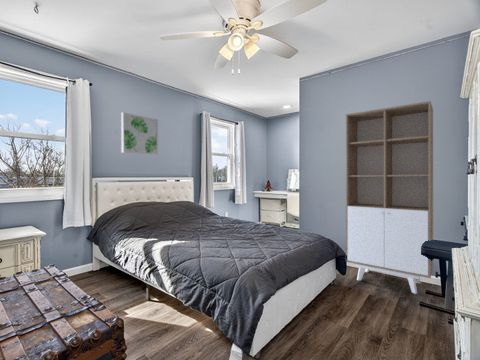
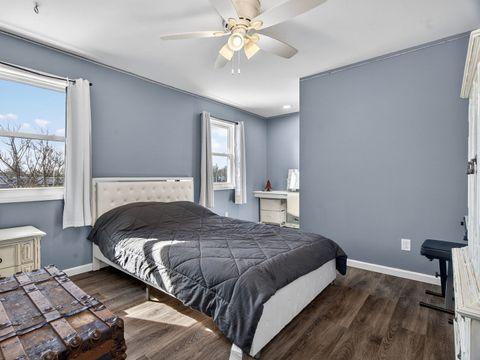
- wall art [120,111,159,156]
- wardrobe [345,100,434,295]
